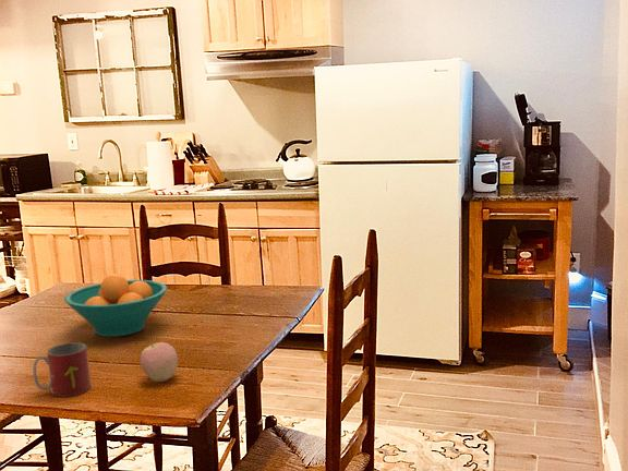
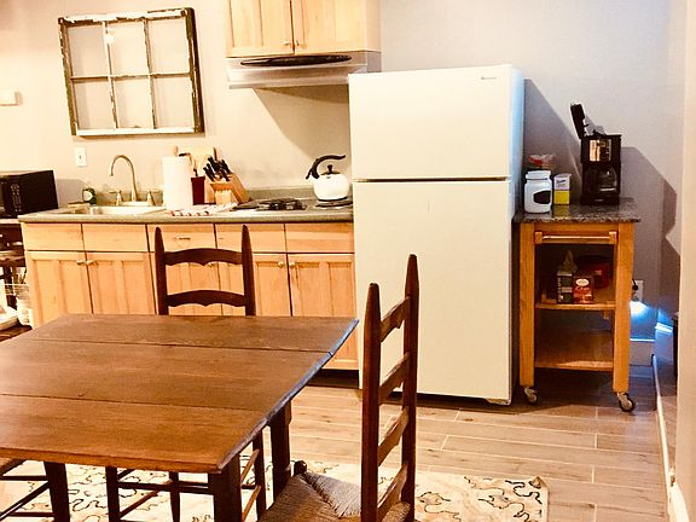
- fruit bowl [63,274,169,338]
- apple [140,340,179,383]
- mug [32,341,92,398]
